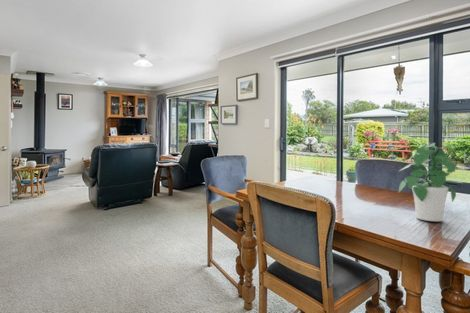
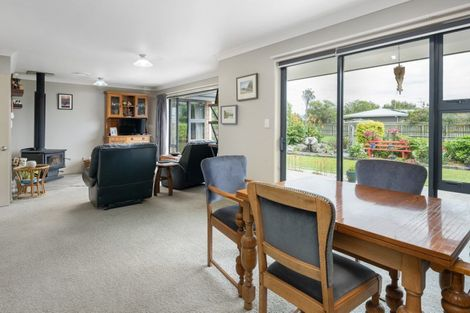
- potted plant [397,142,469,222]
